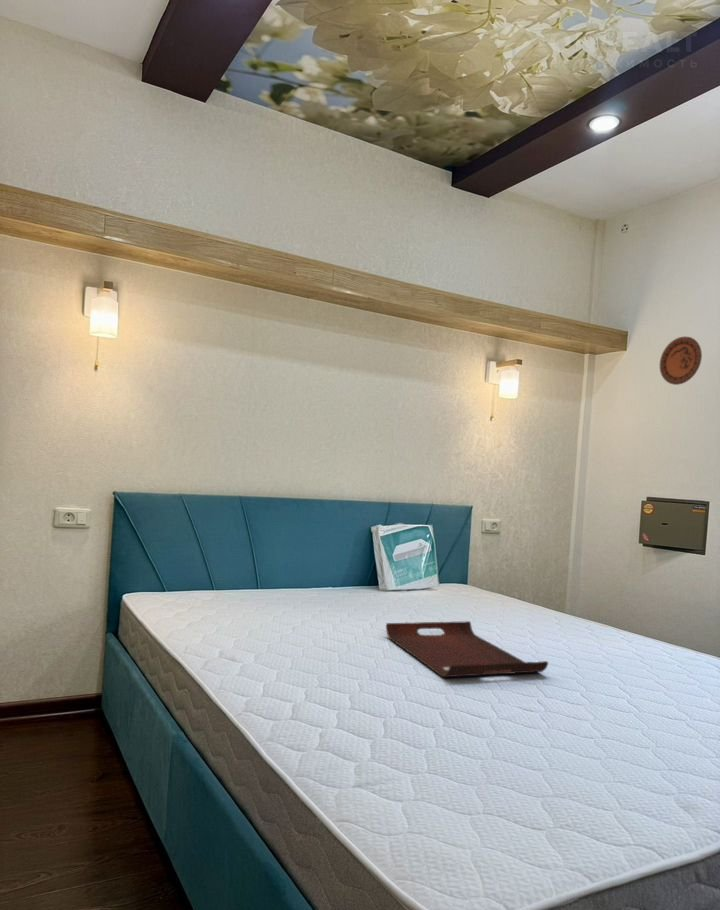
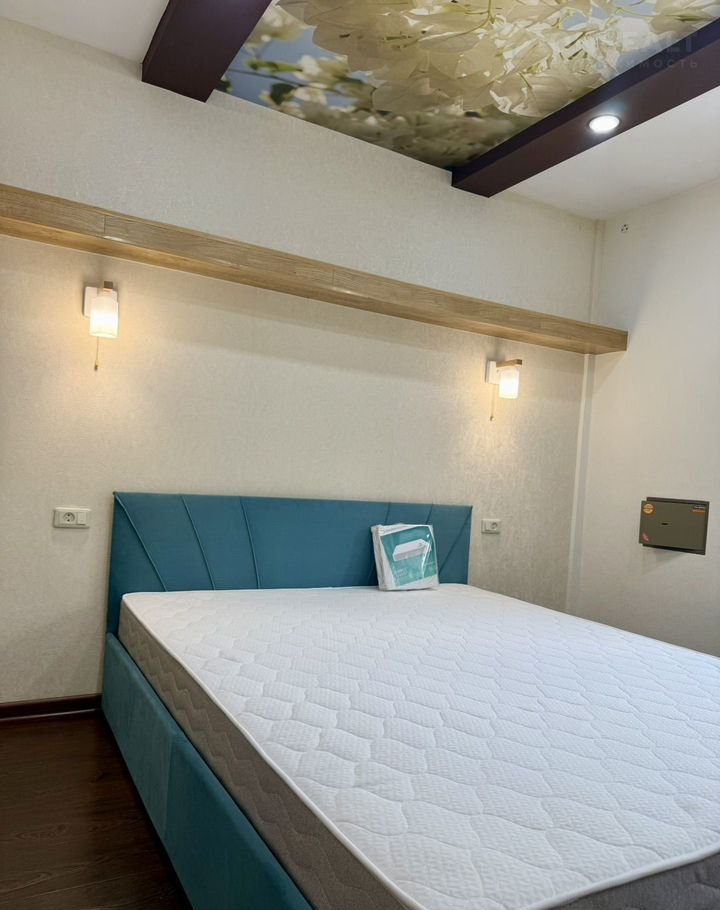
- decorative plate [659,336,703,386]
- serving tray [385,620,549,678]
